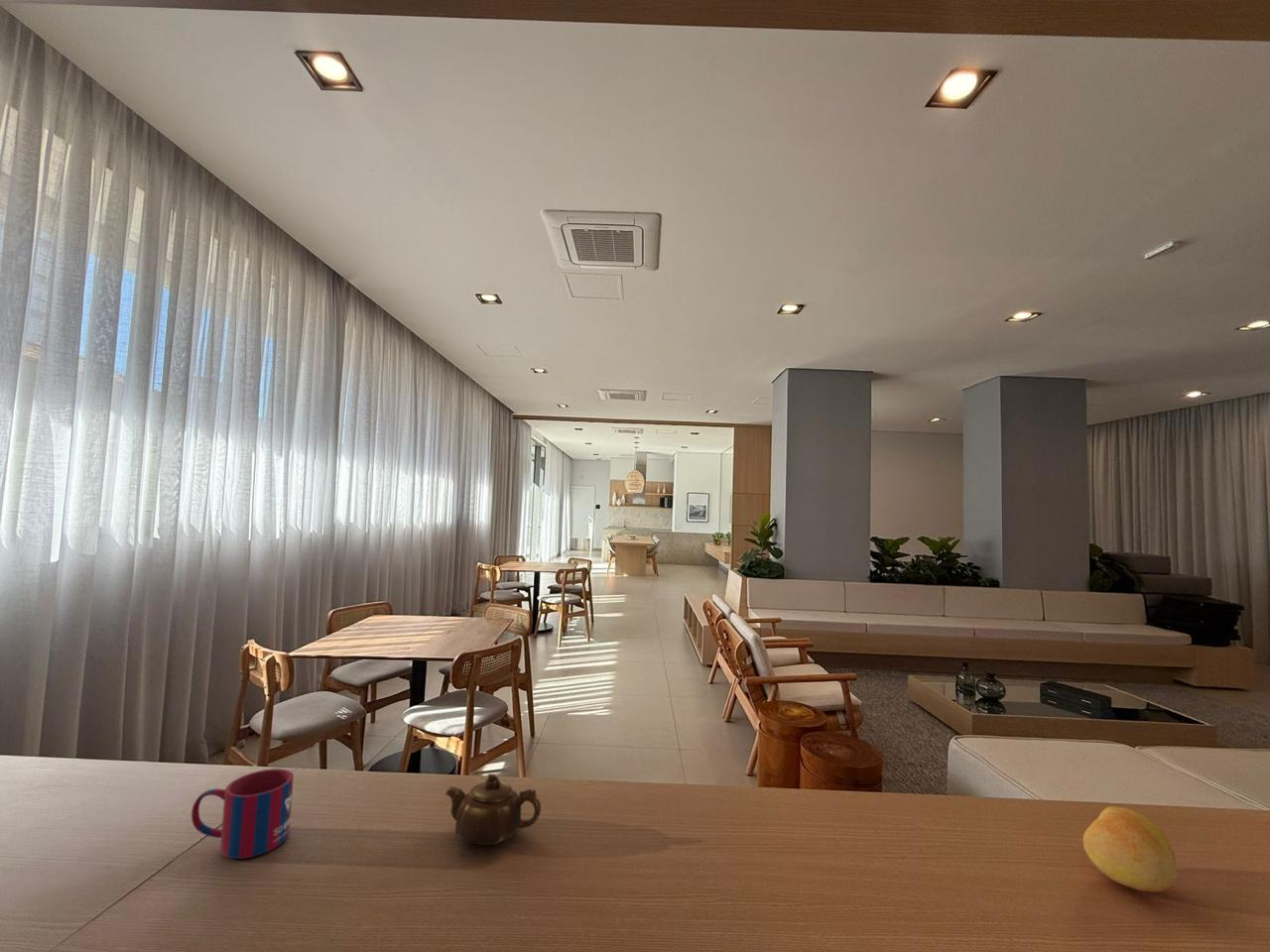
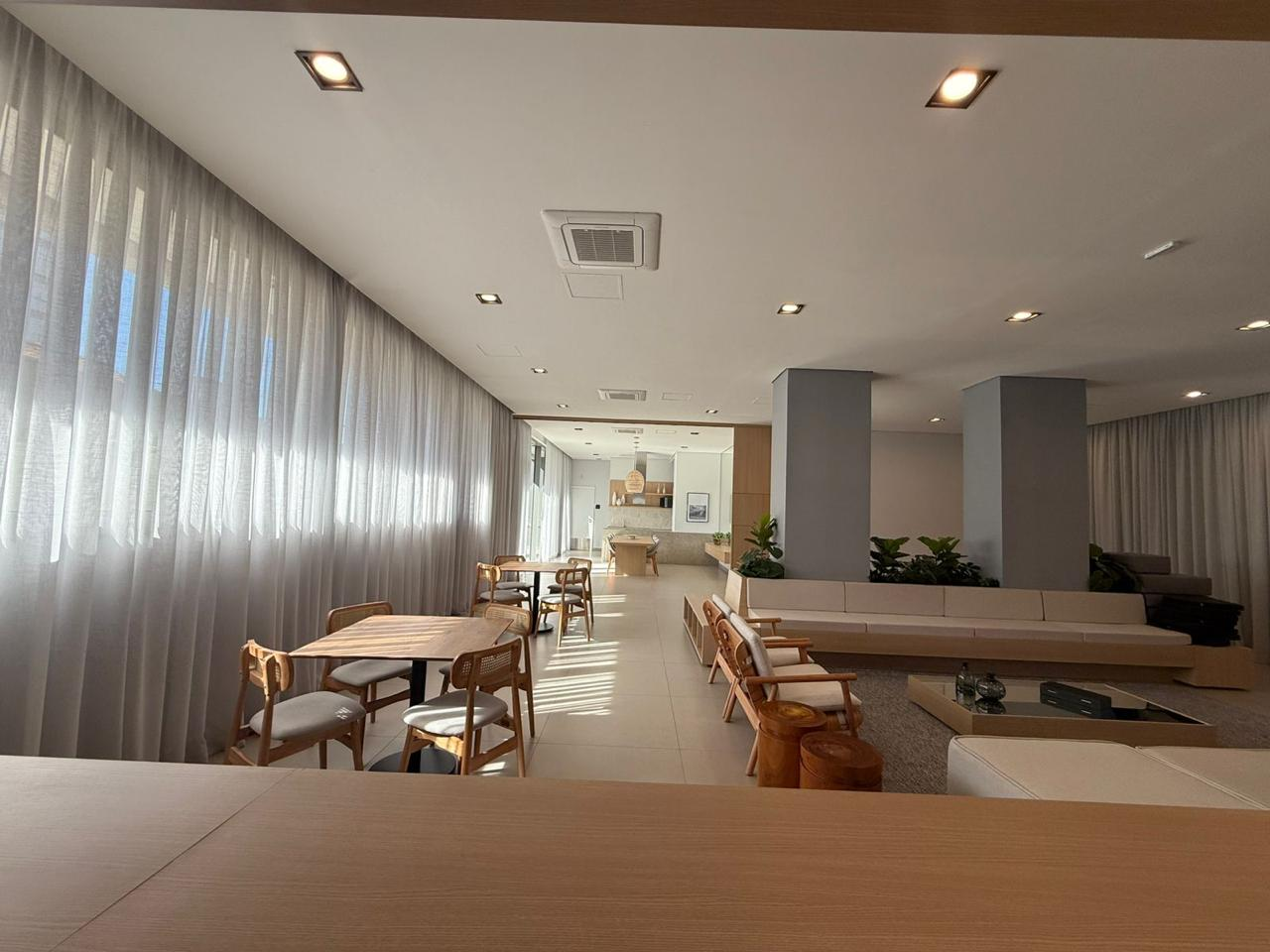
- teapot [445,773,542,846]
- fruit [1082,805,1179,893]
- mug [191,768,295,860]
